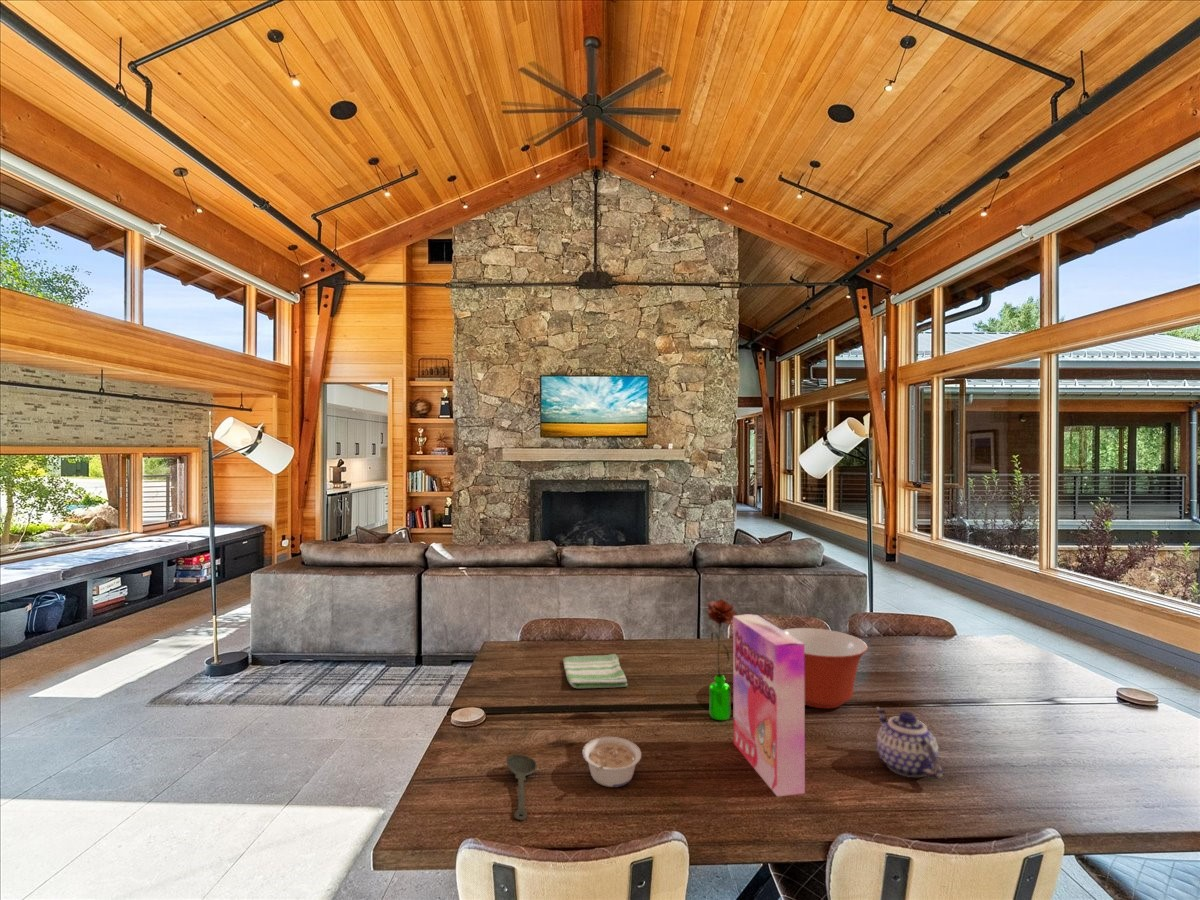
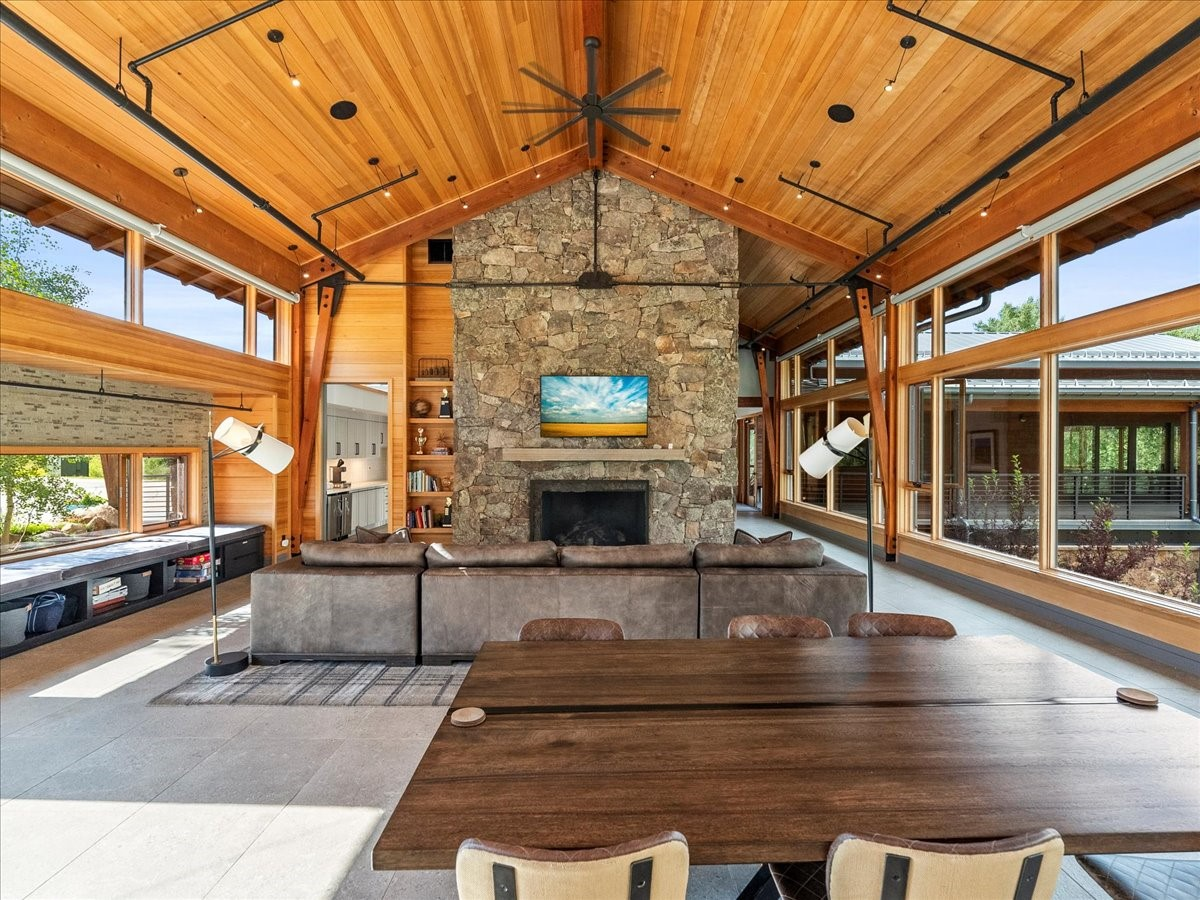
- mixing bowl [782,627,869,710]
- dish towel [562,653,629,689]
- spoon [505,753,538,821]
- cereal box [732,613,806,797]
- teapot [875,706,944,780]
- legume [581,736,642,788]
- flower [706,598,738,721]
